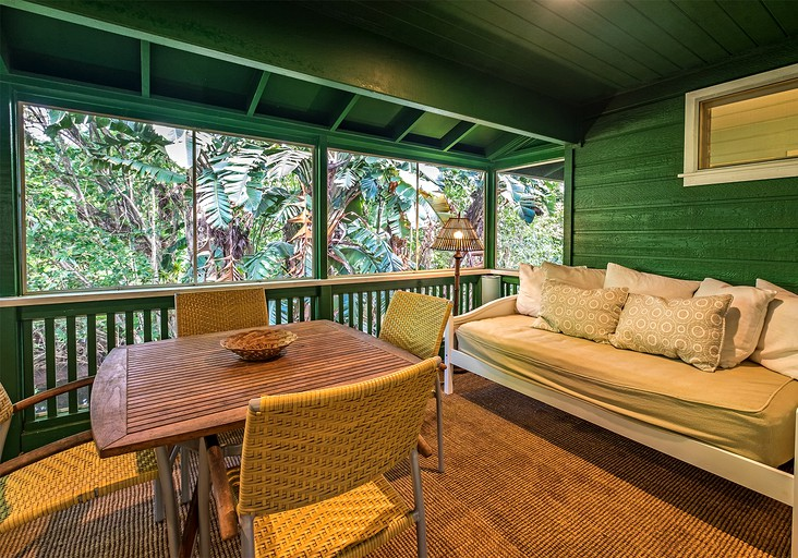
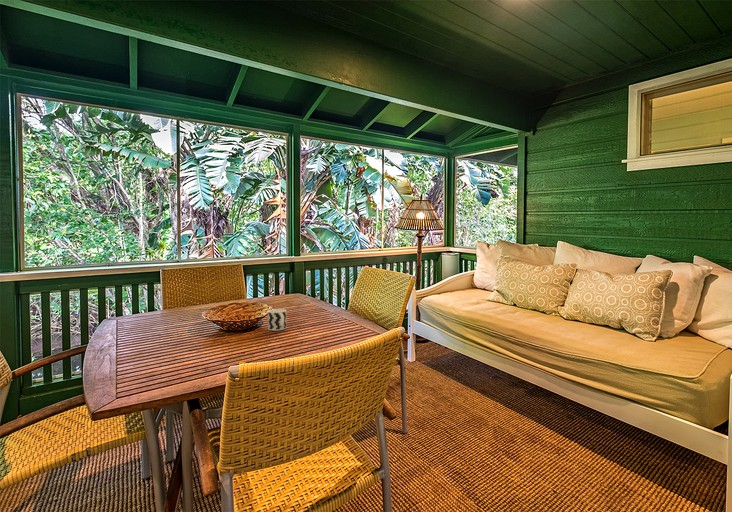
+ cup [267,308,287,332]
